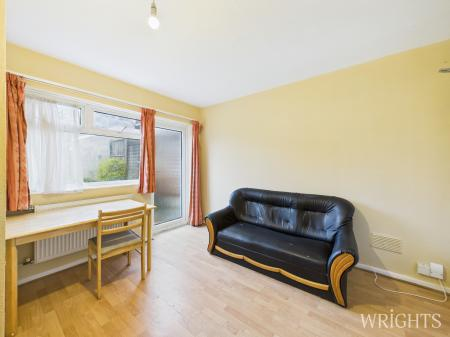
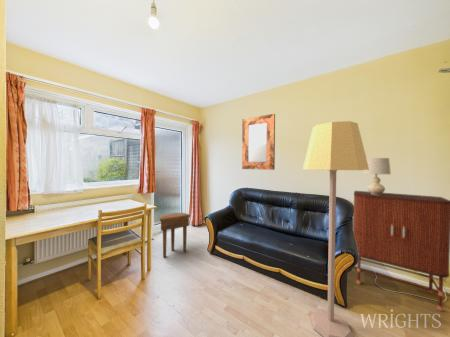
+ table lamp [362,157,392,195]
+ home mirror [241,113,276,171]
+ lamp [302,120,369,337]
+ side table [159,212,191,258]
+ bar cabinet [352,190,450,312]
